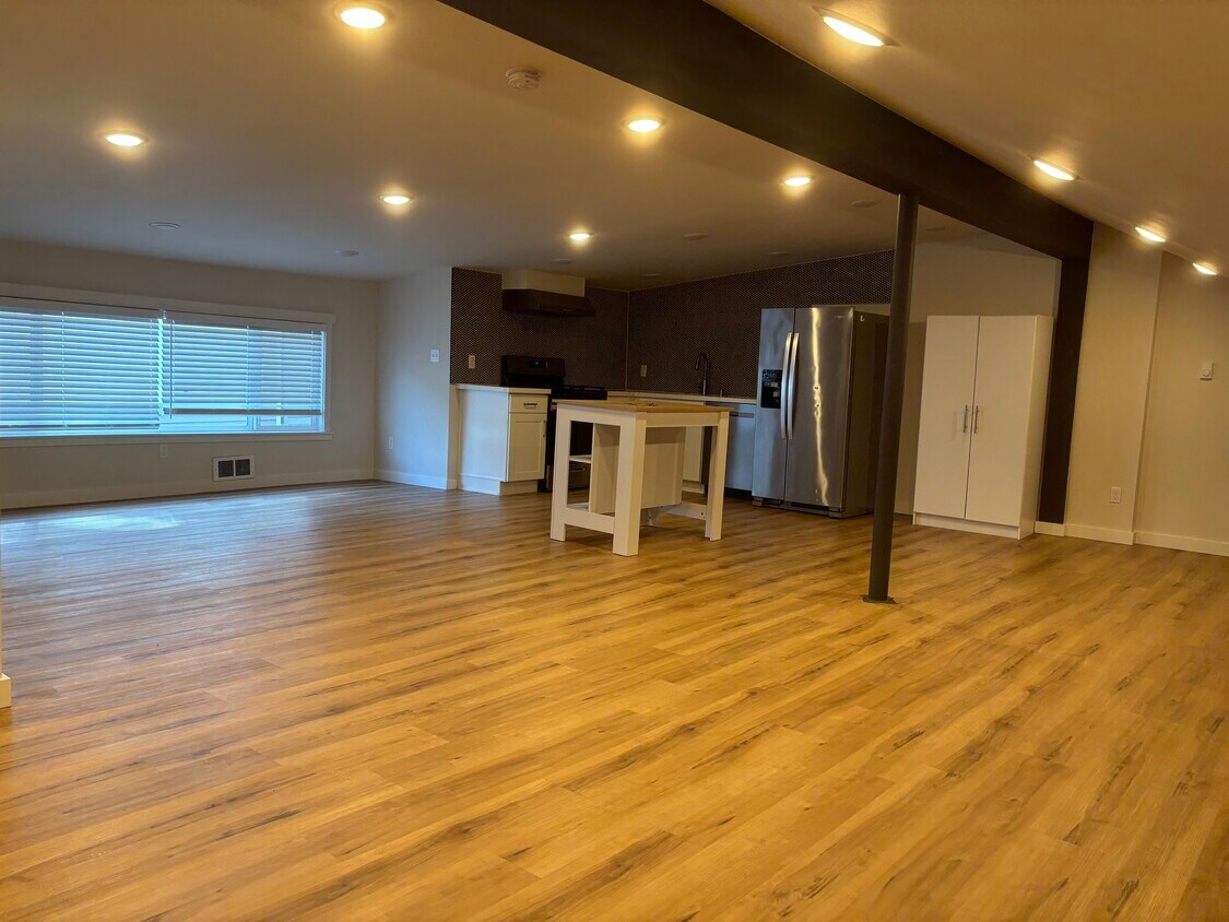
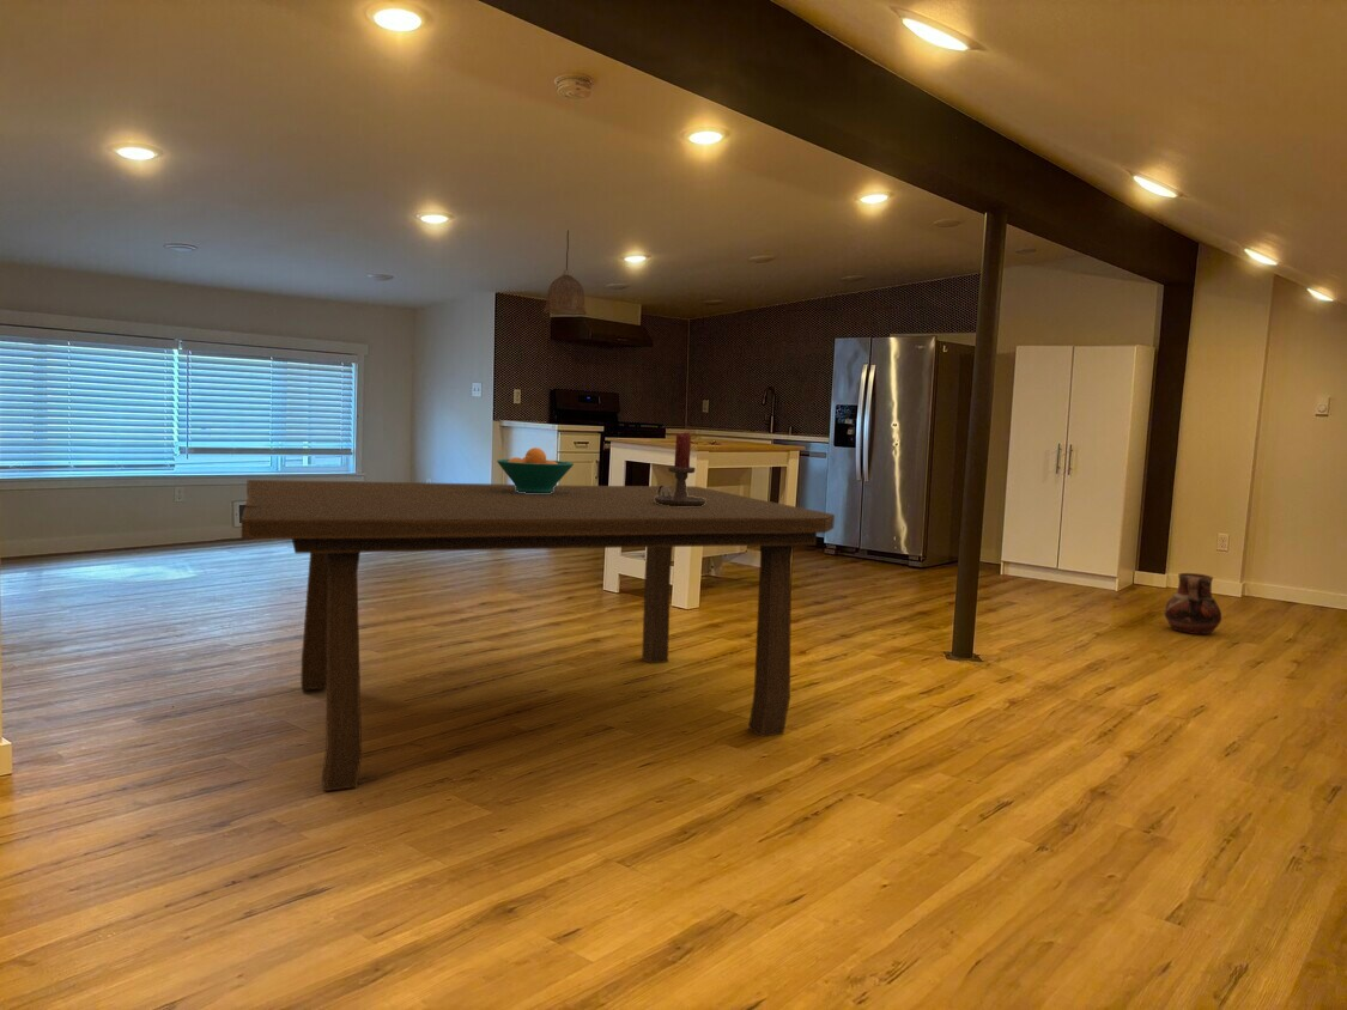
+ pendant lamp [542,229,588,316]
+ candle holder [655,431,706,506]
+ dining table [241,479,836,792]
+ ceramic pot [1163,572,1222,635]
+ fruit bowl [496,446,575,493]
